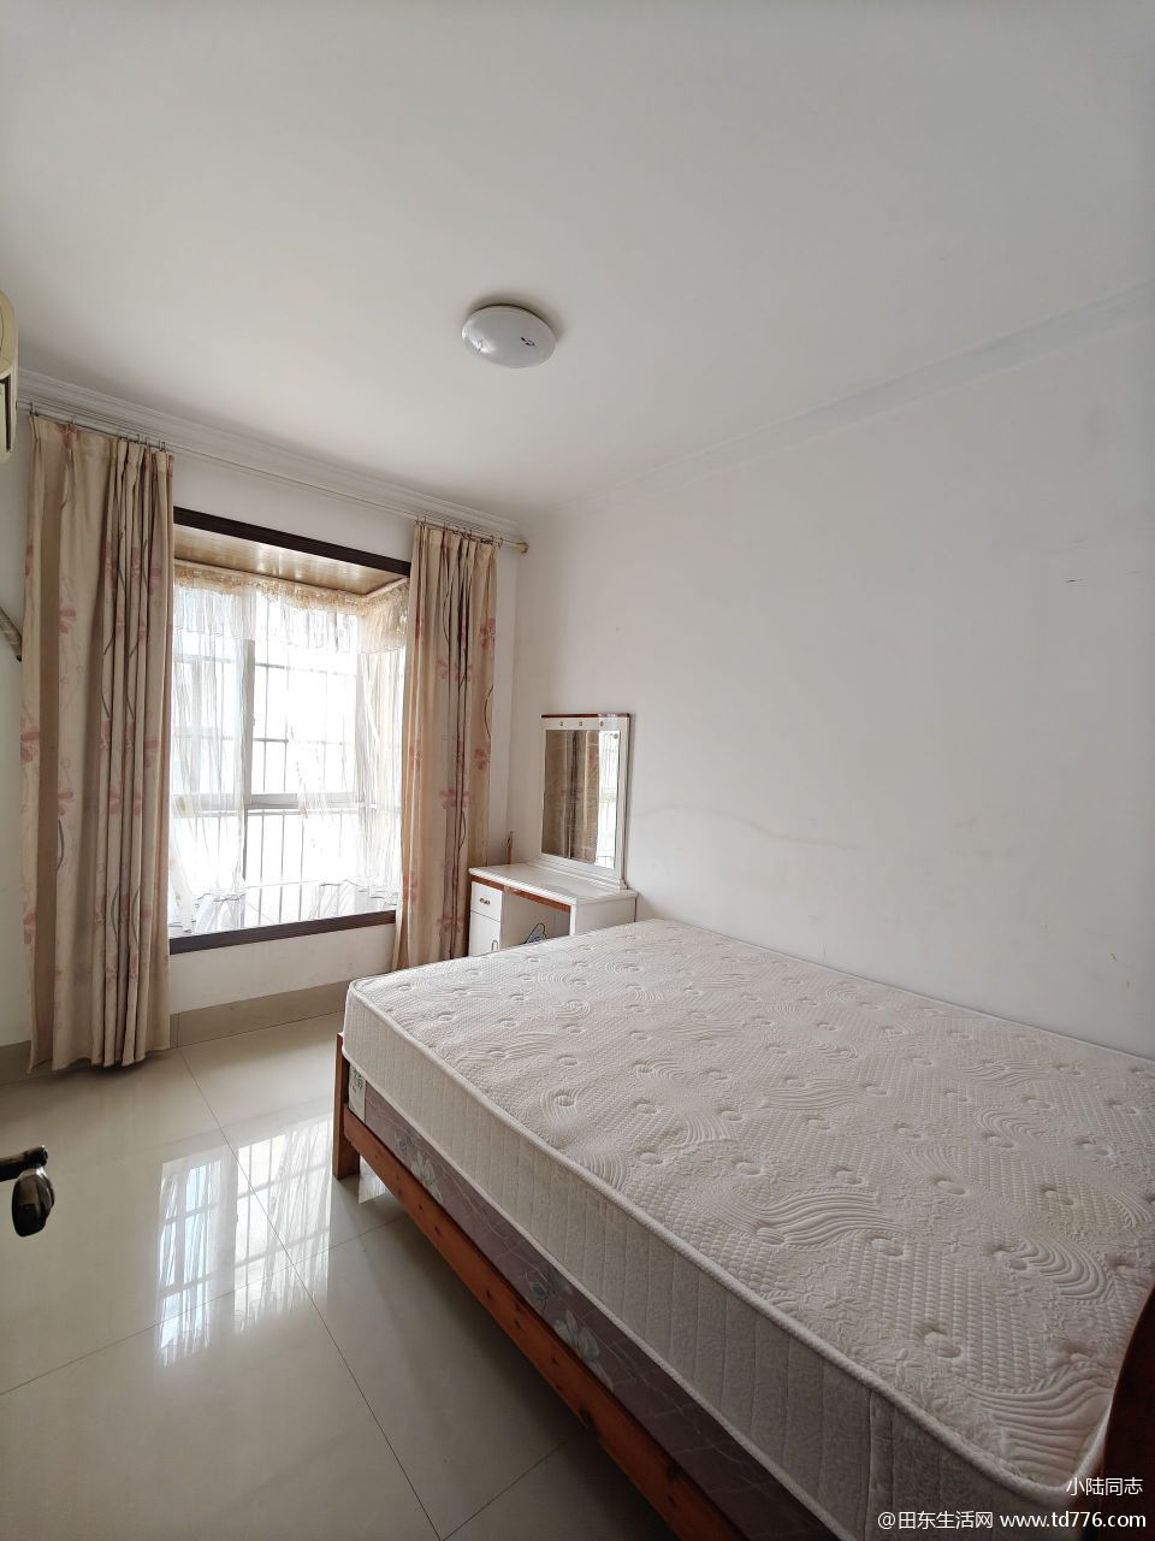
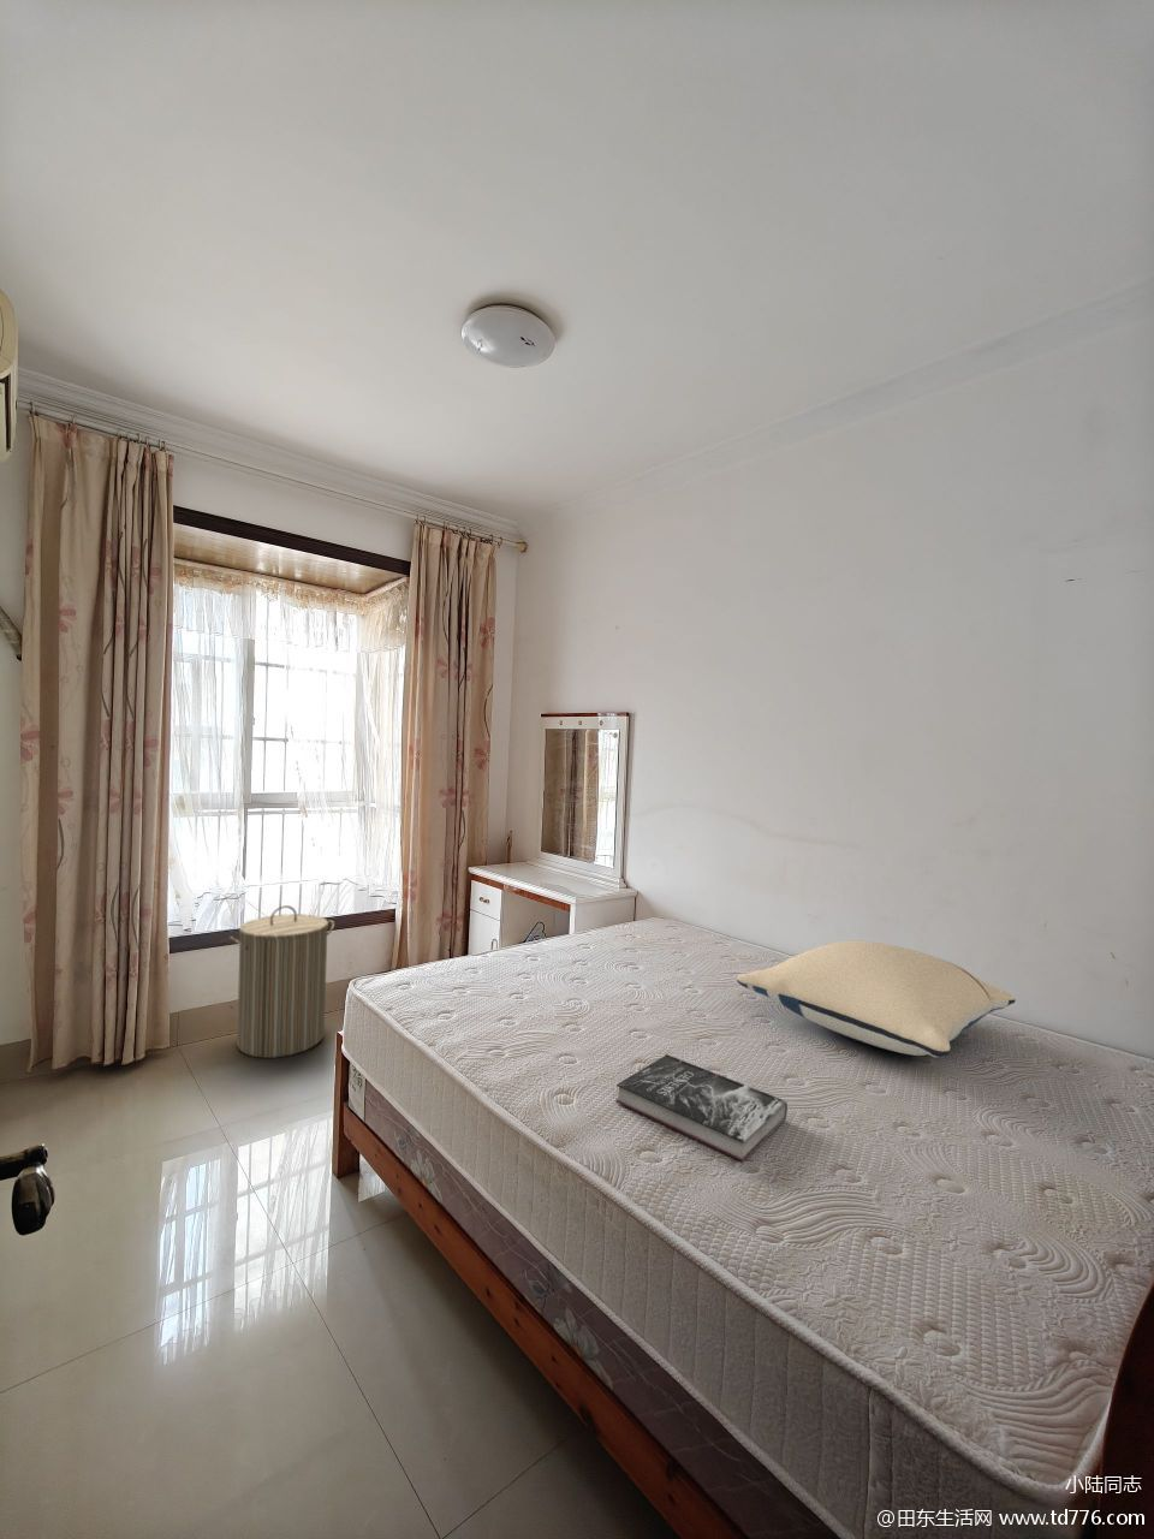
+ laundry hamper [228,904,336,1059]
+ pillow [736,939,1017,1058]
+ book [615,1053,789,1162]
